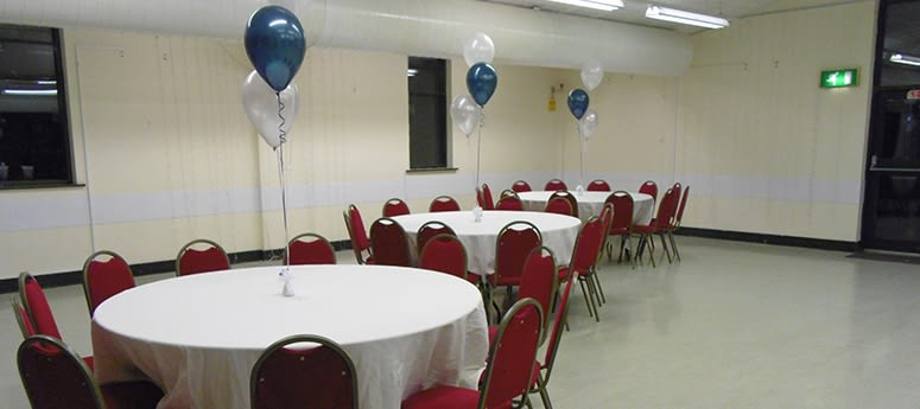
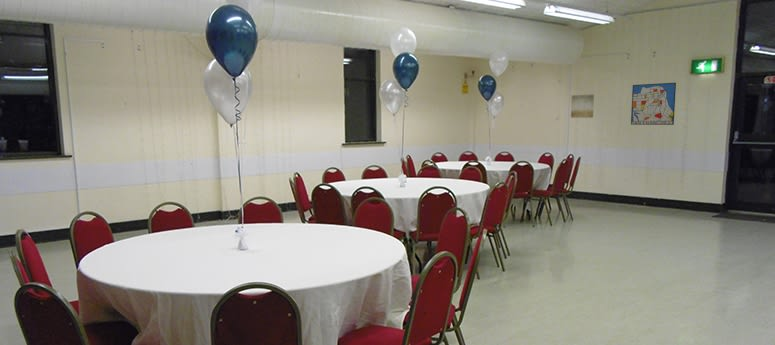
+ wall art [570,94,595,119]
+ wall art [630,82,677,126]
